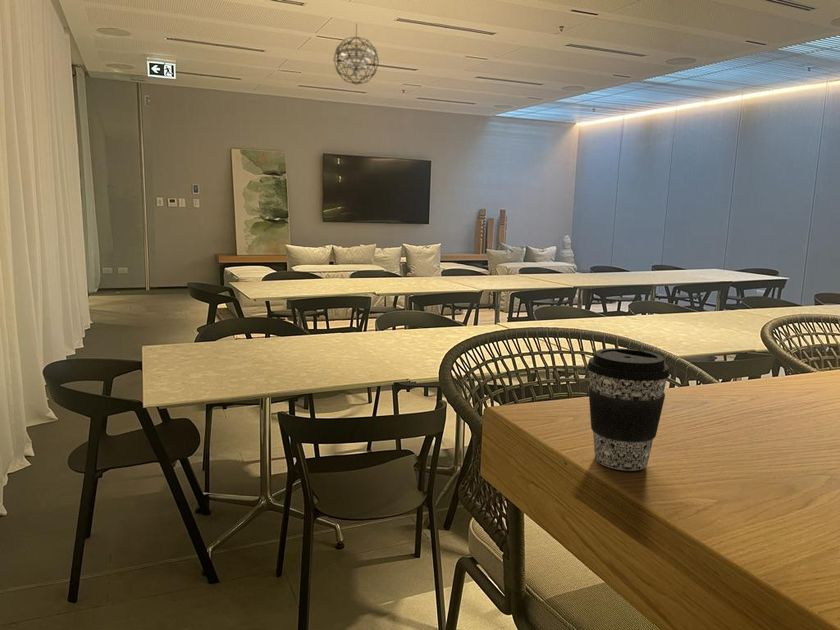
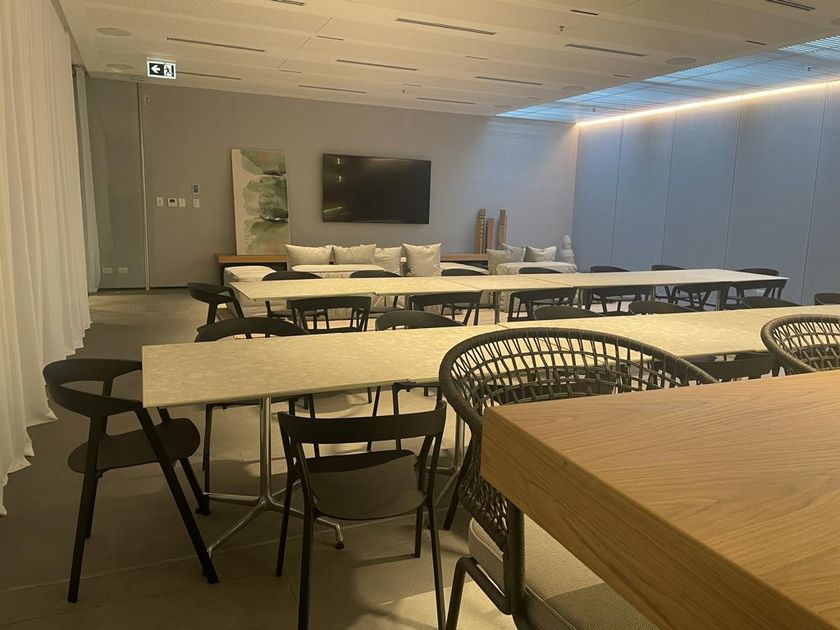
- coffee cup [586,347,671,471]
- pendant light [332,23,380,86]
